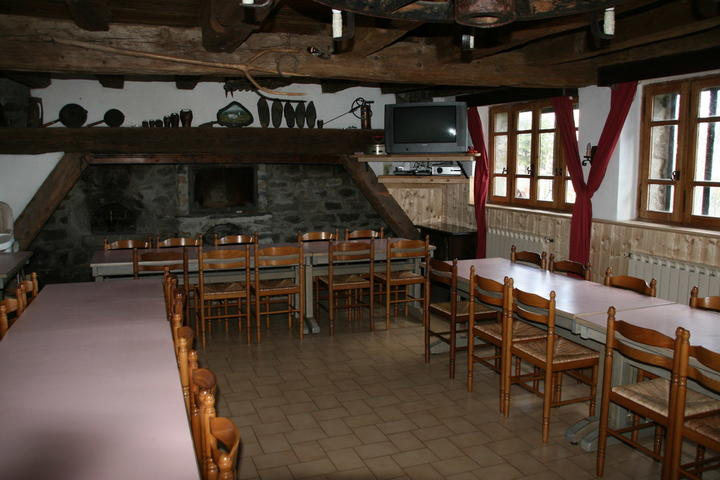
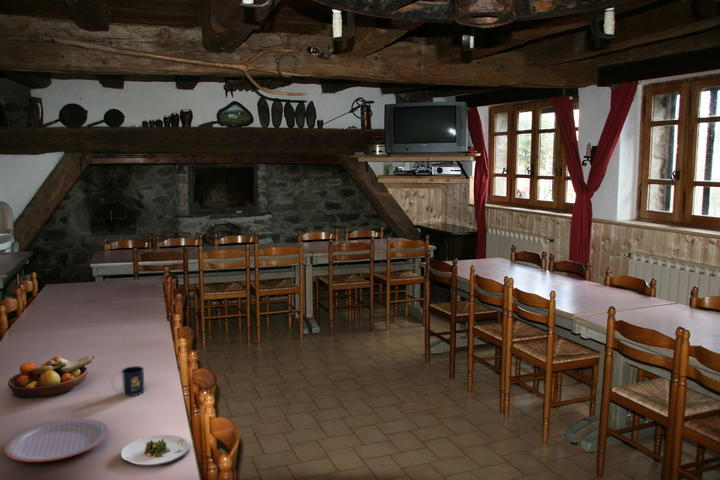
+ salad plate [120,434,190,467]
+ plate [3,418,110,463]
+ fruit bowl [7,354,95,400]
+ mug [110,365,146,397]
